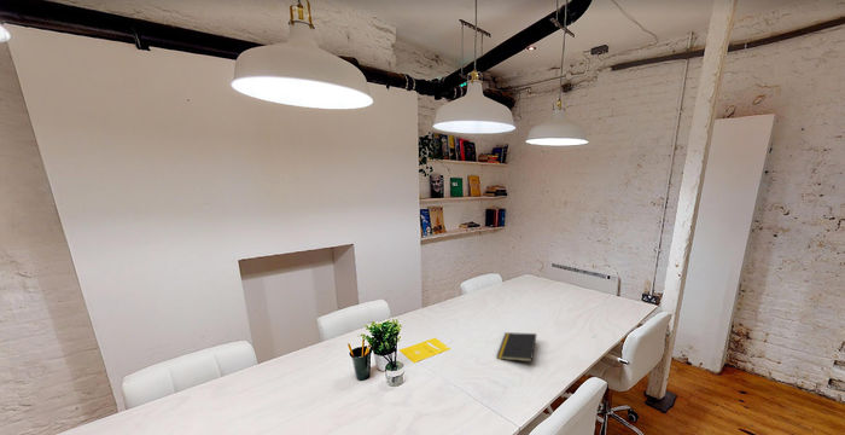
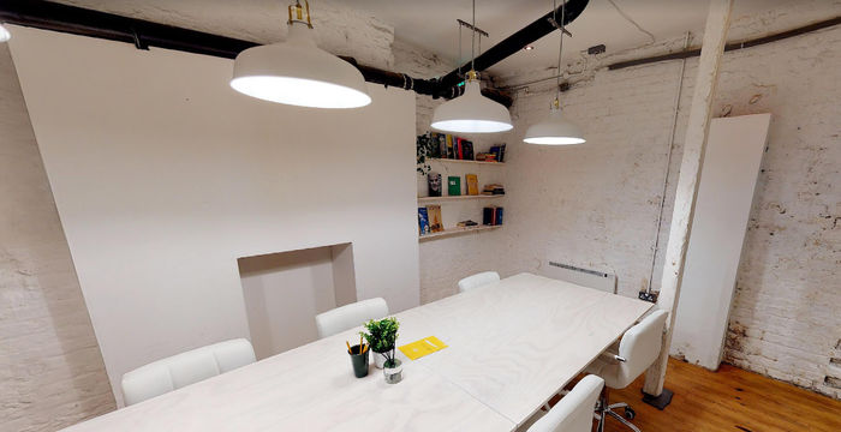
- notepad [495,331,537,362]
